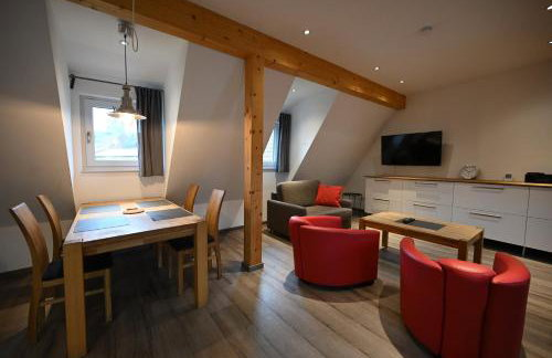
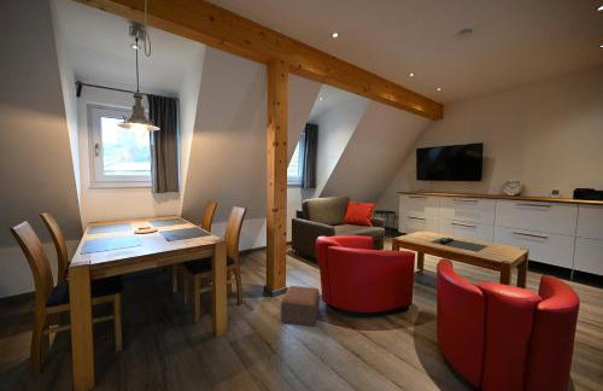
+ footstool [280,285,321,327]
